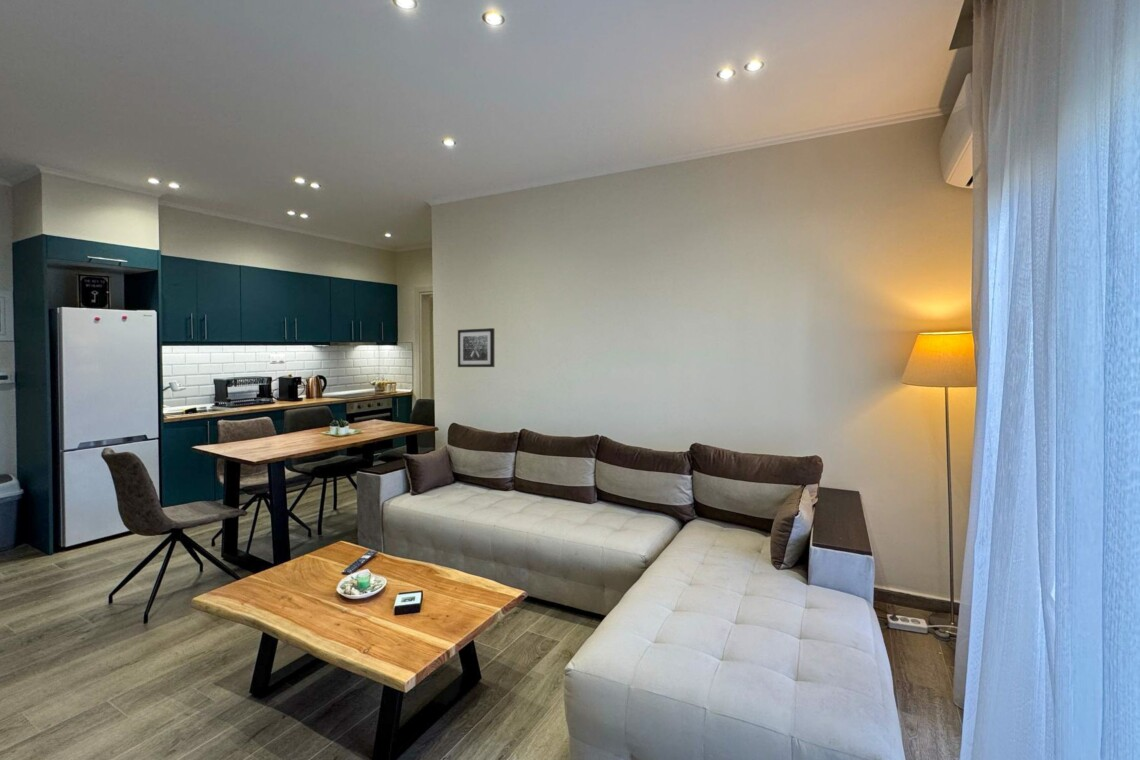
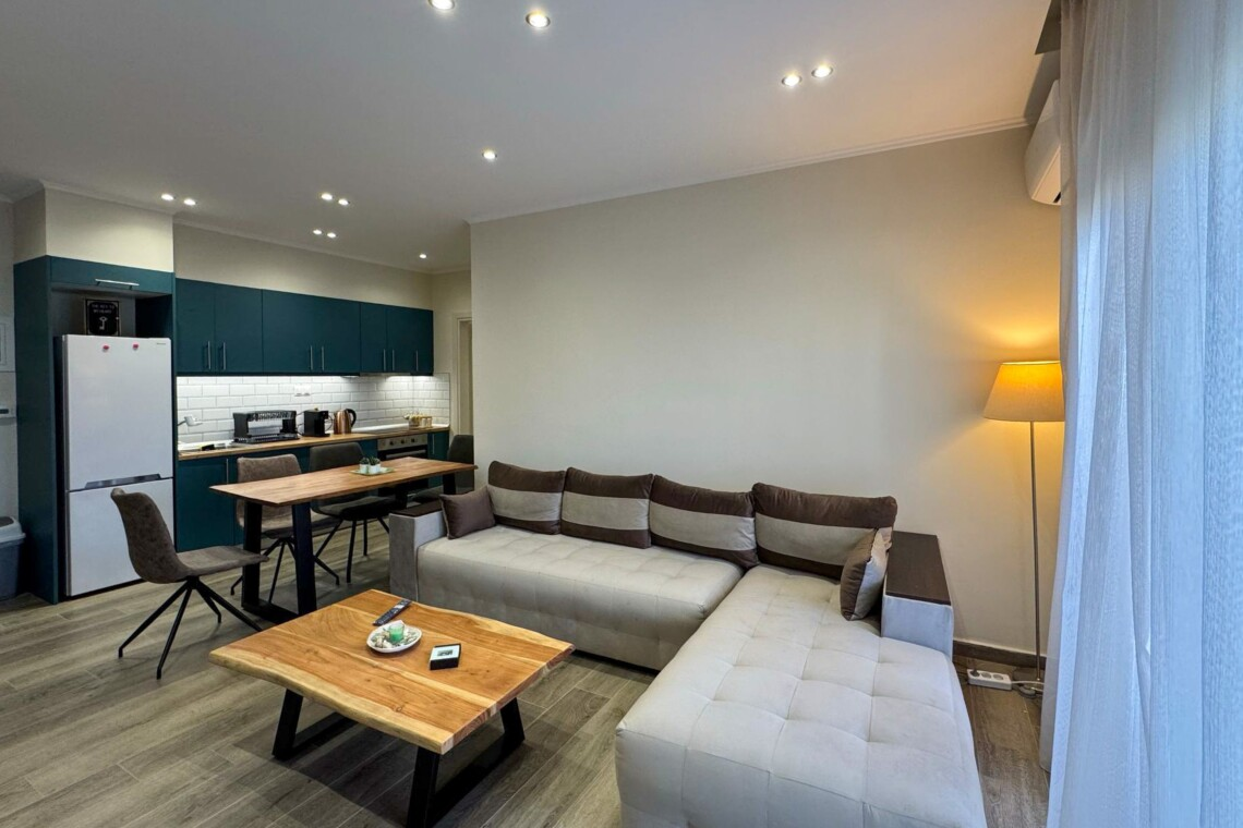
- wall art [457,327,495,368]
